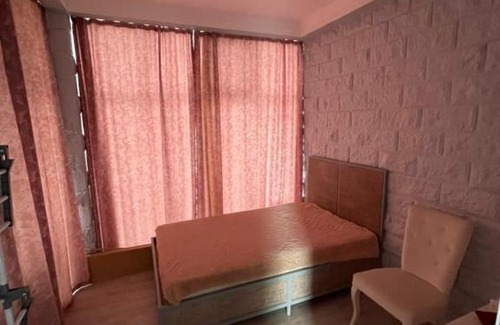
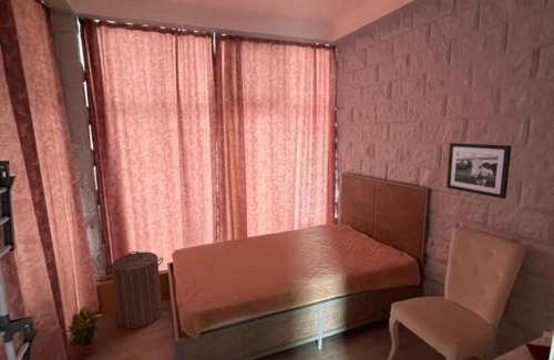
+ picture frame [445,142,512,199]
+ laundry hamper [105,250,164,329]
+ potted plant [65,306,102,357]
